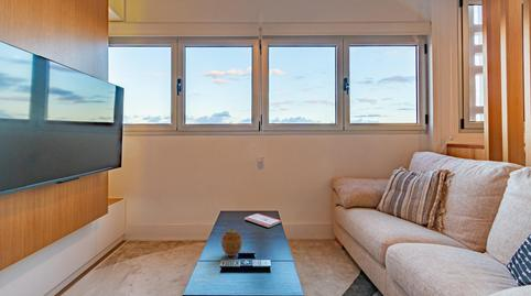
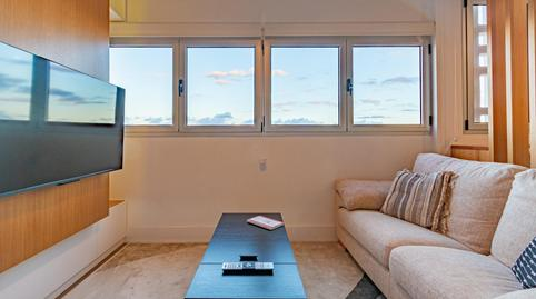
- decorative egg [220,227,243,257]
